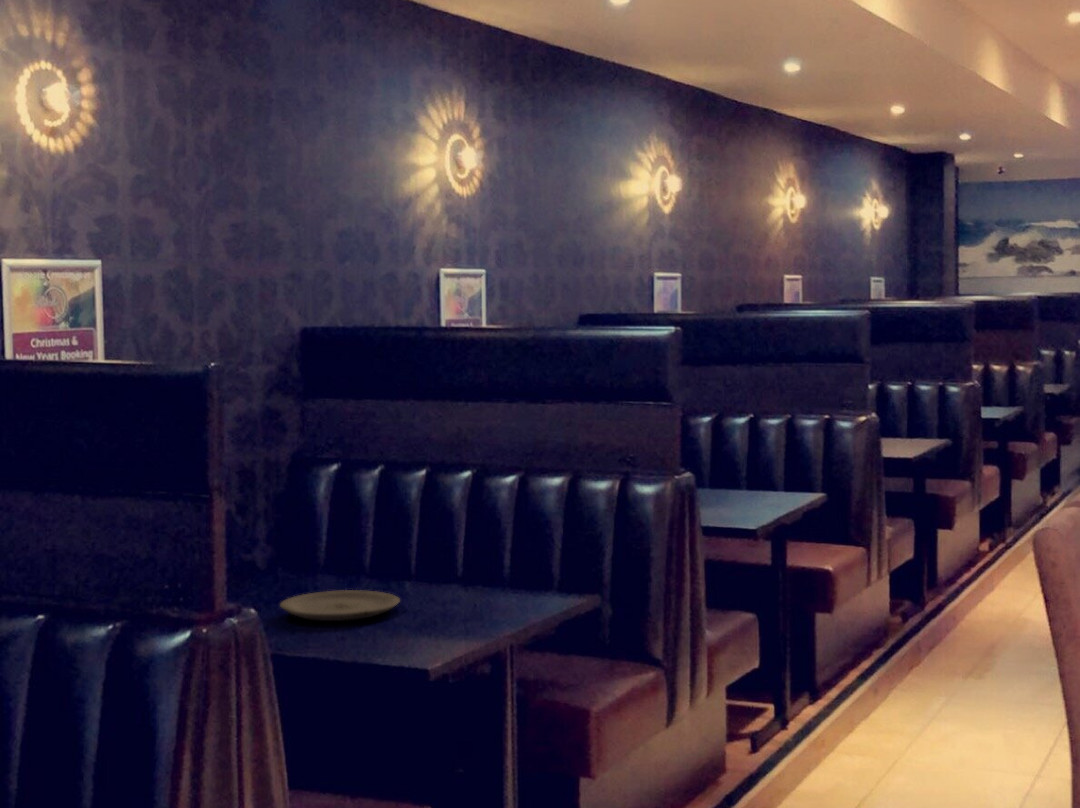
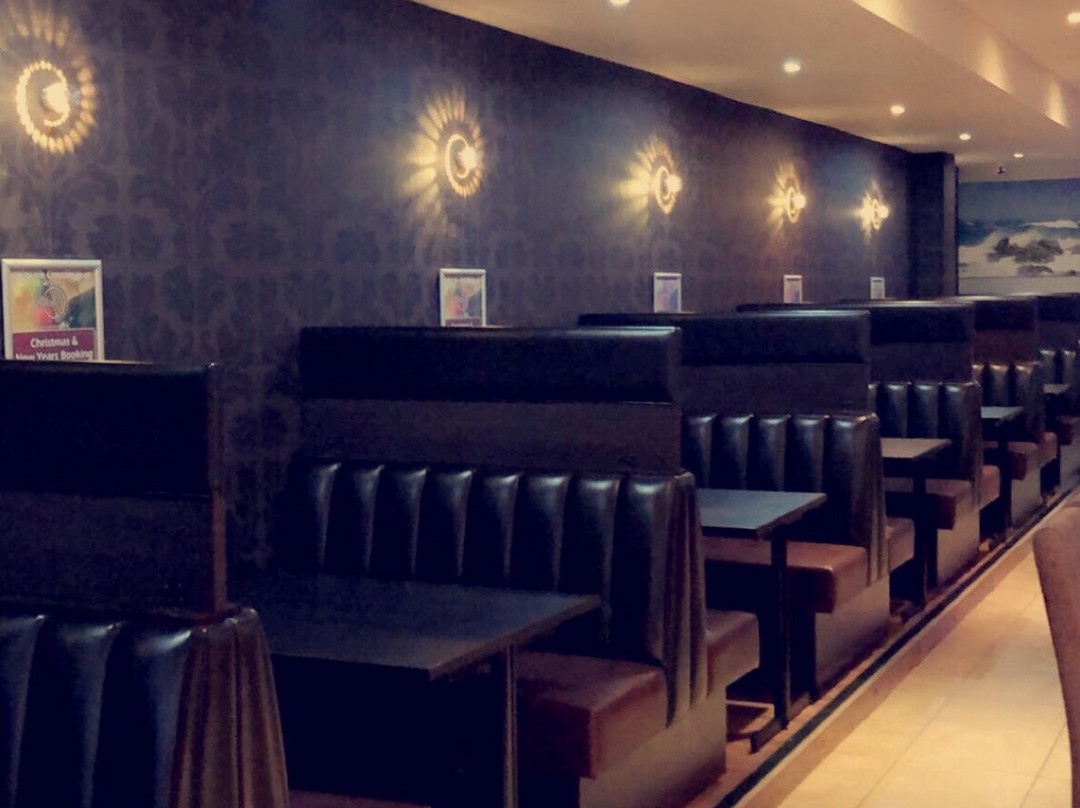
- plate [279,589,401,622]
